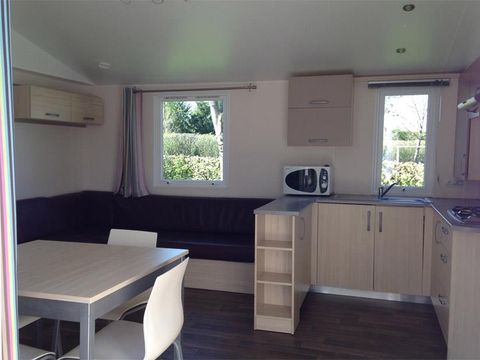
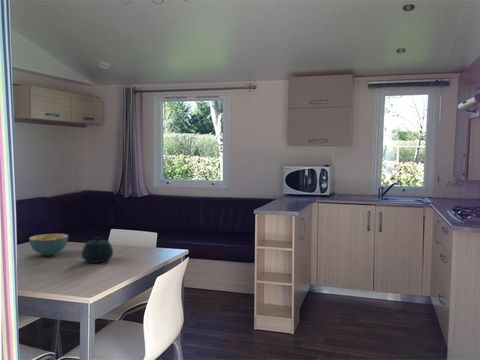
+ teapot [81,236,114,264]
+ cereal bowl [28,233,69,257]
